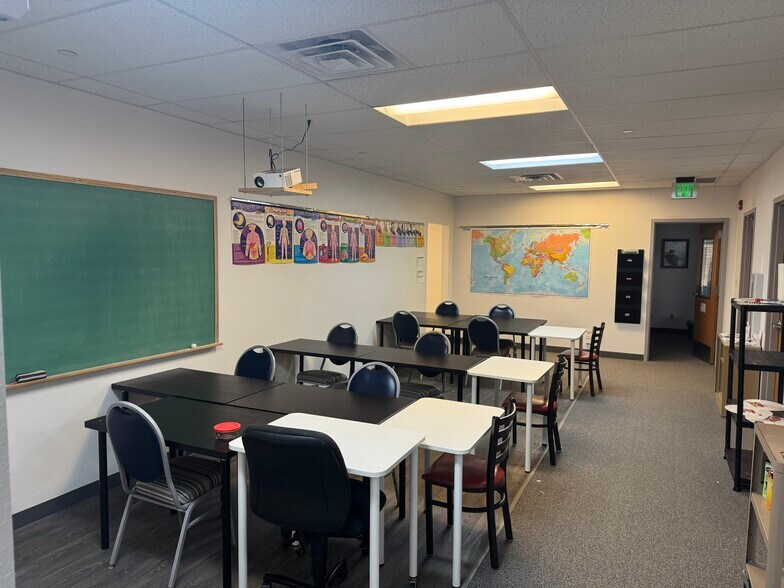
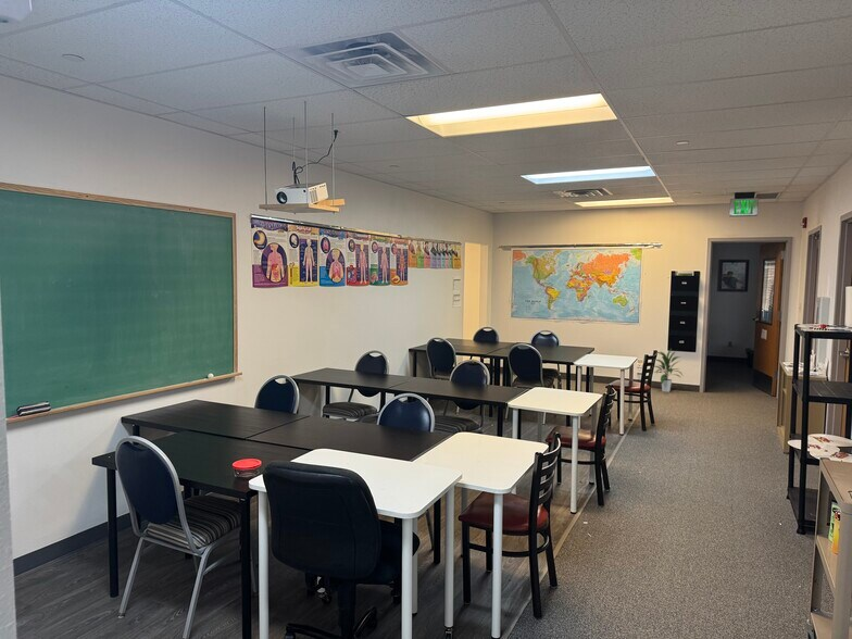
+ indoor plant [653,348,684,393]
